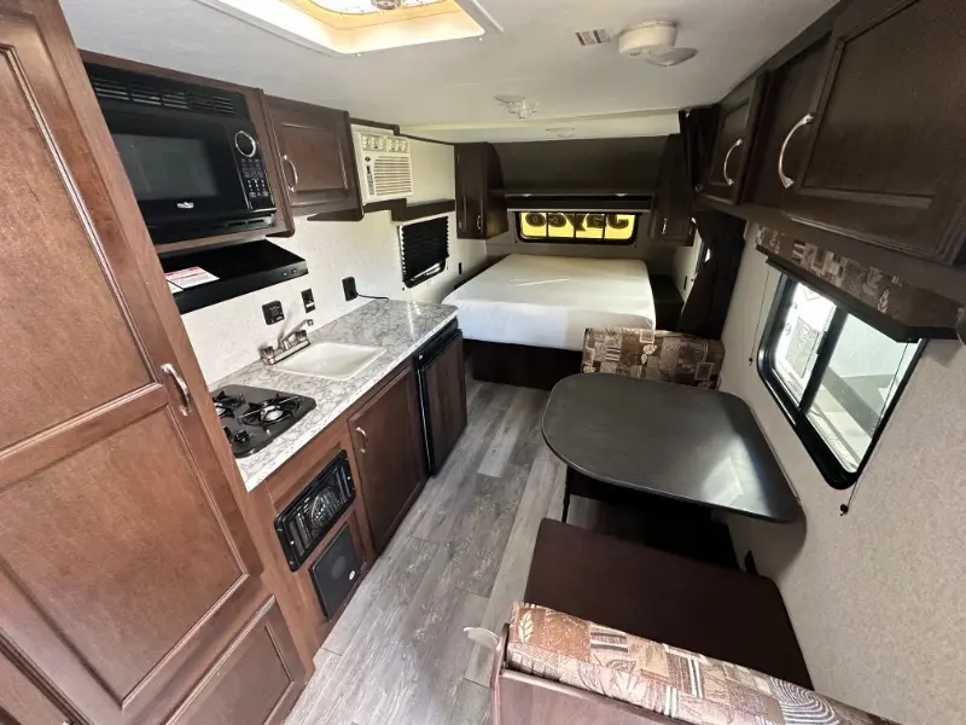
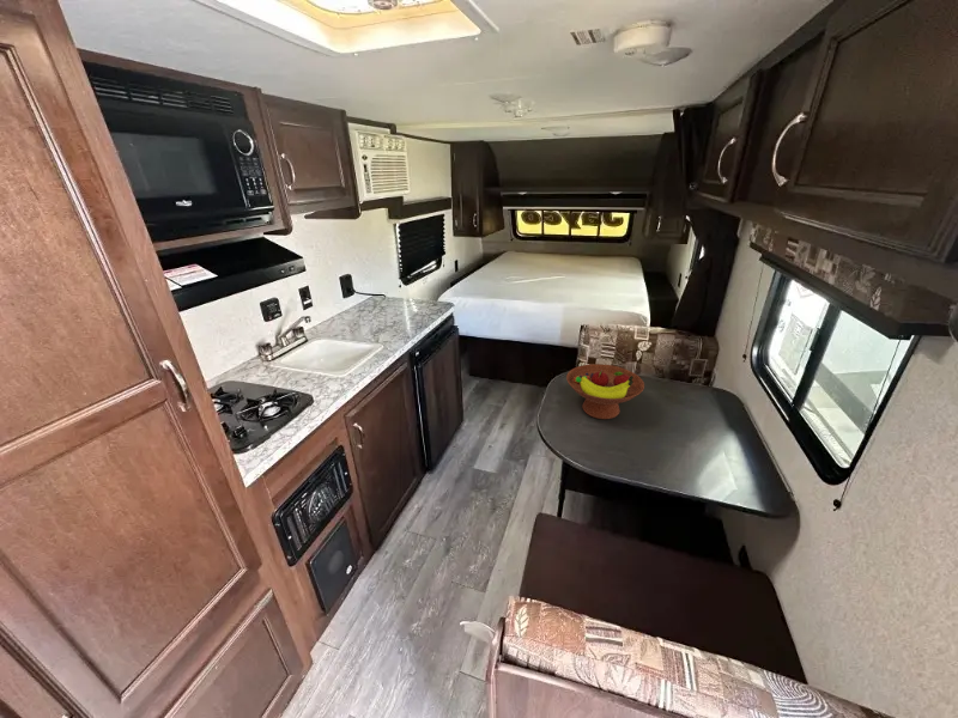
+ fruit bowl [565,363,645,420]
